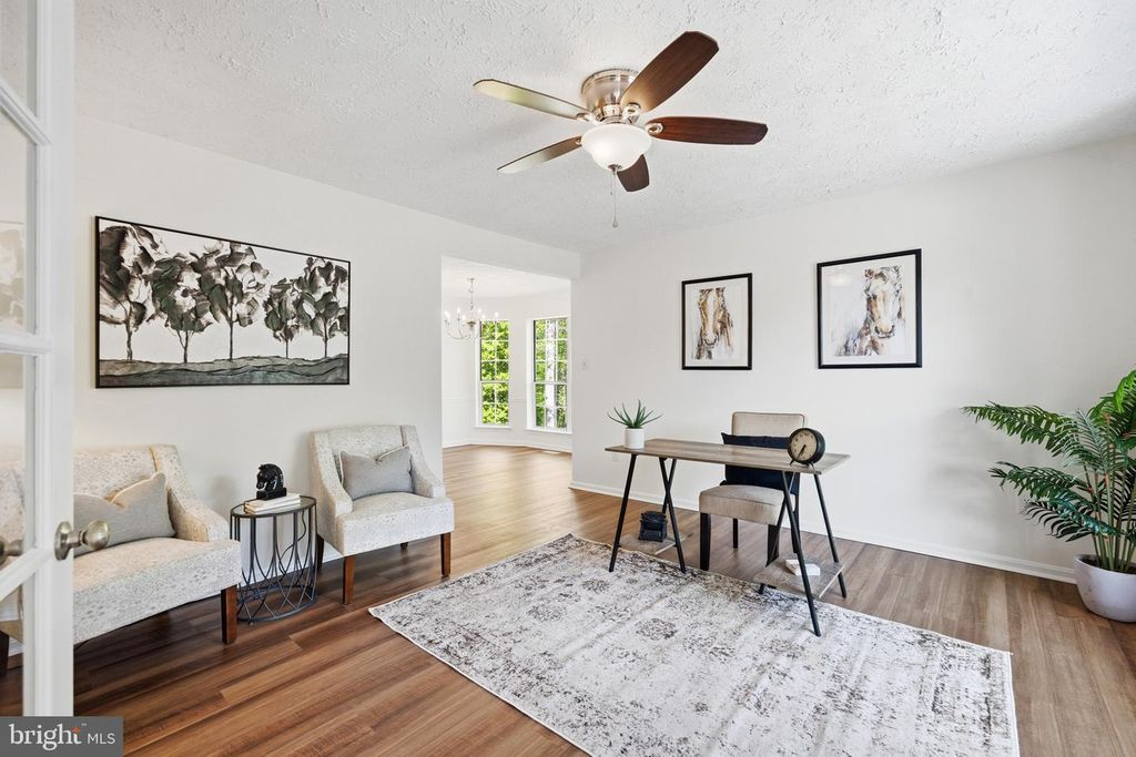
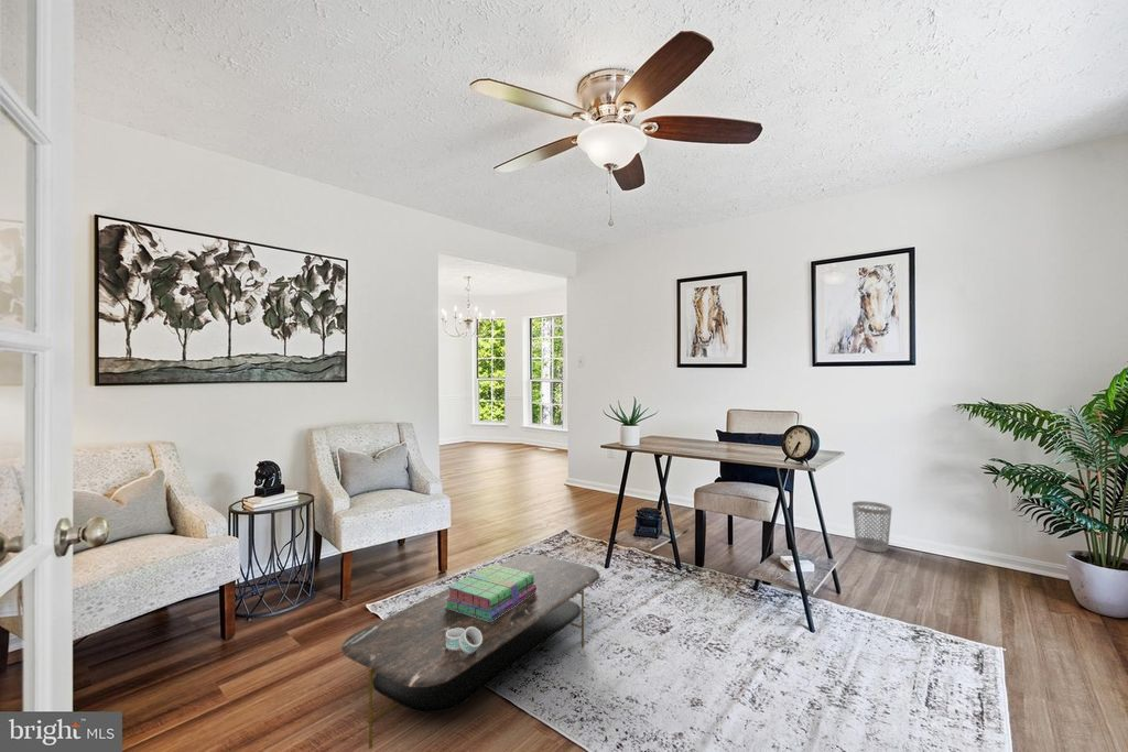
+ coffee table [340,554,601,750]
+ napkin ring [446,626,482,653]
+ wastebasket [852,500,893,554]
+ stack of books [445,563,536,621]
